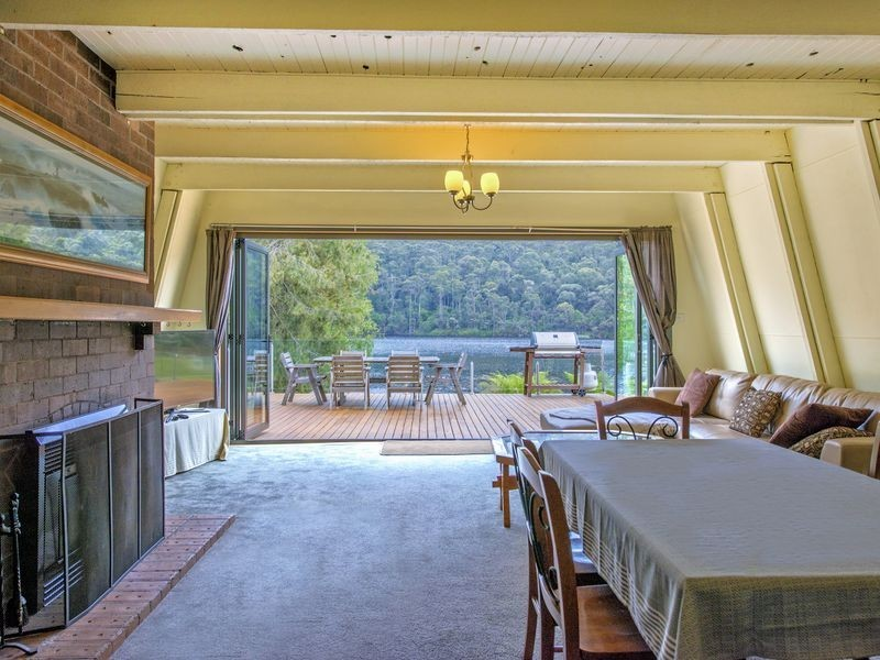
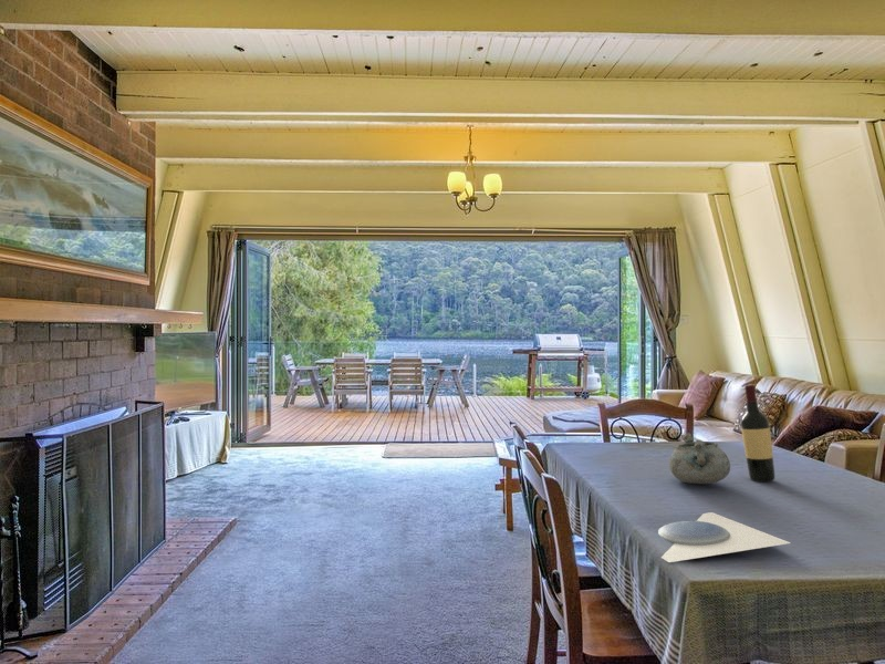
+ plate [657,511,792,563]
+ wine bottle [740,384,777,483]
+ decorative bowl [668,432,731,485]
